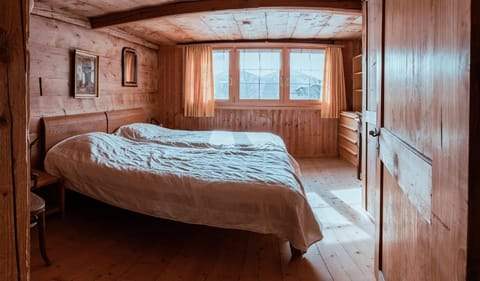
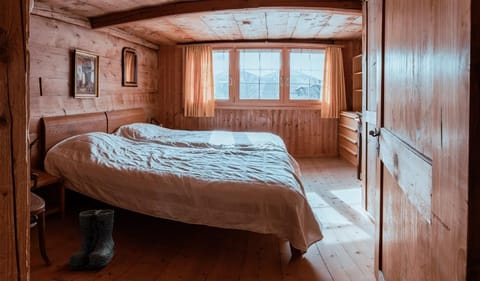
+ boots [68,209,117,270]
